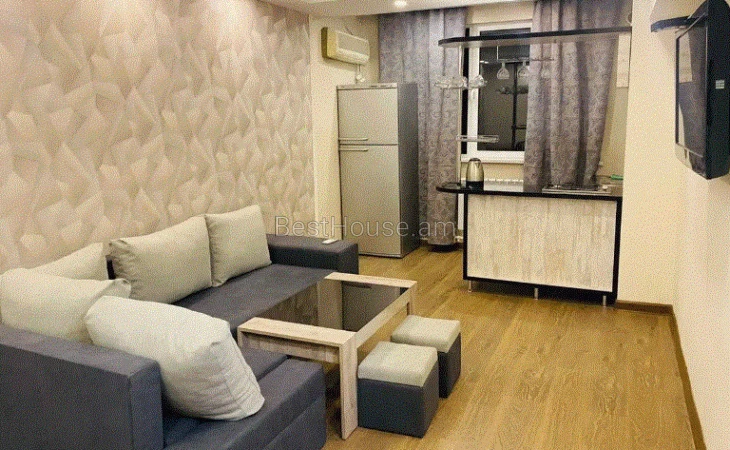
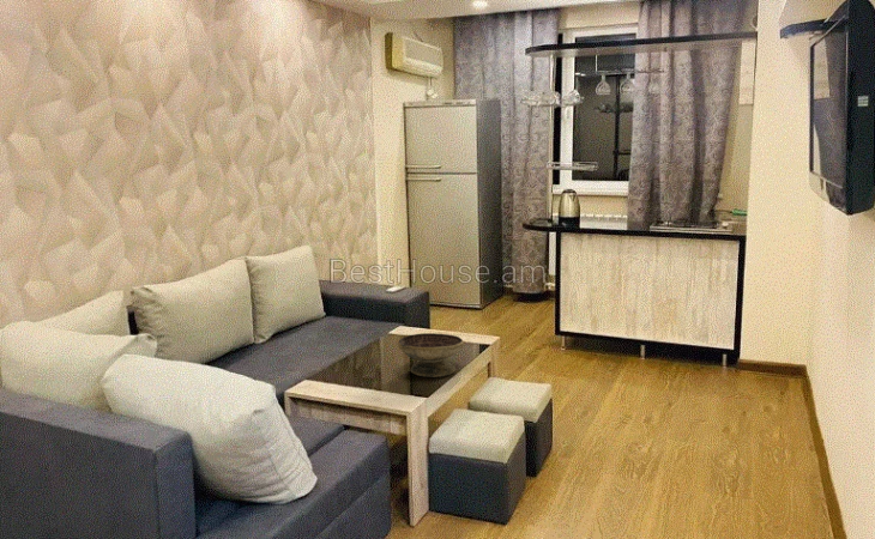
+ decorative bowl [397,332,464,378]
